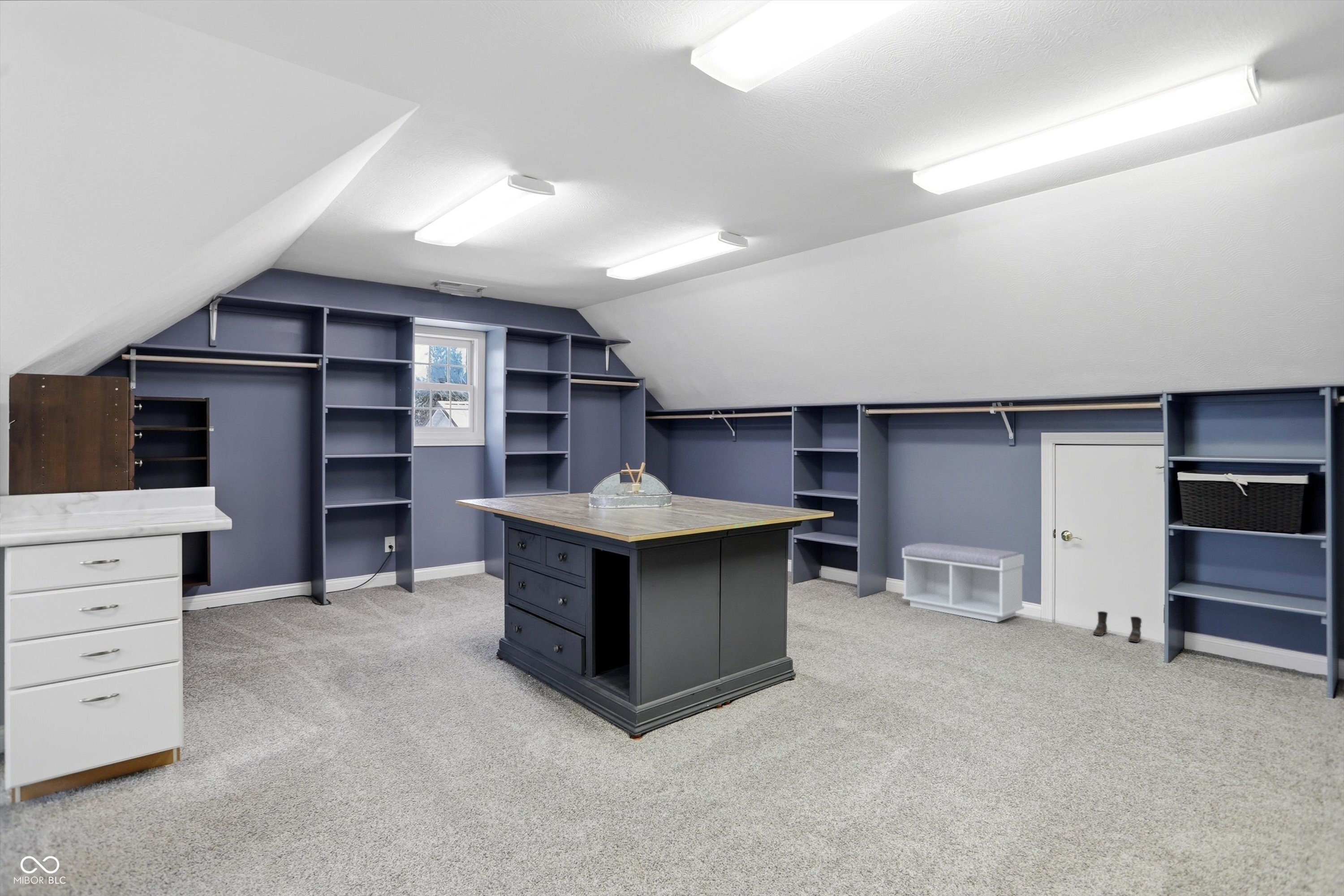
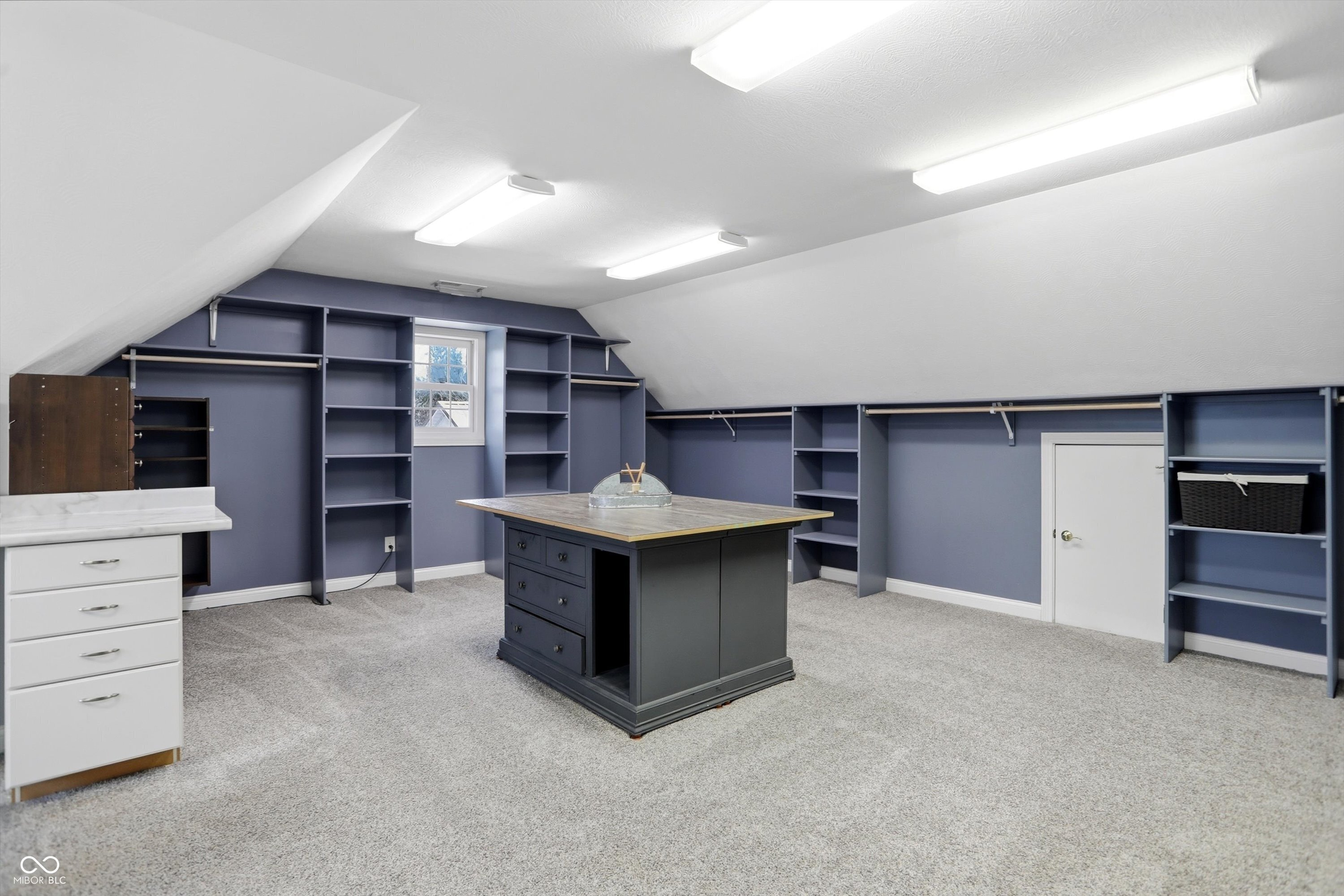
- bench [902,542,1025,623]
- boots [1093,611,1142,643]
